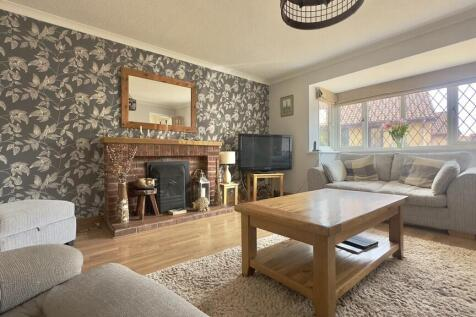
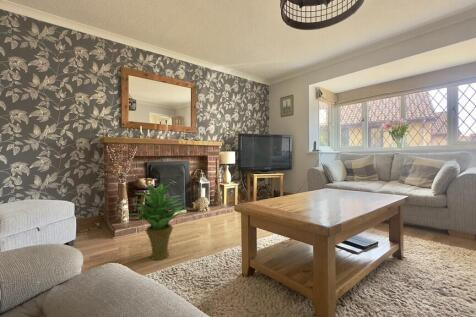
+ potted plant [128,182,189,261]
